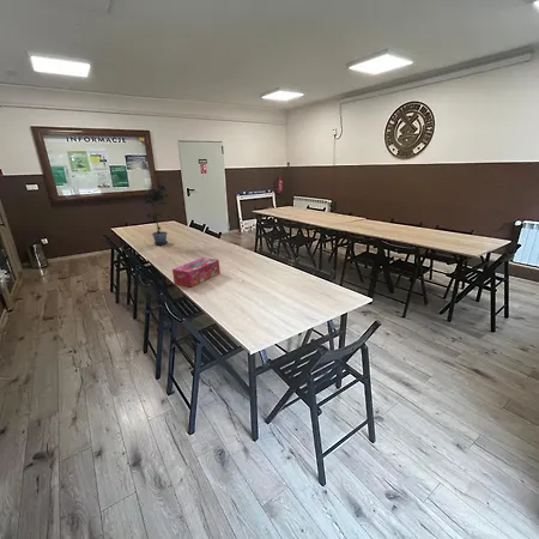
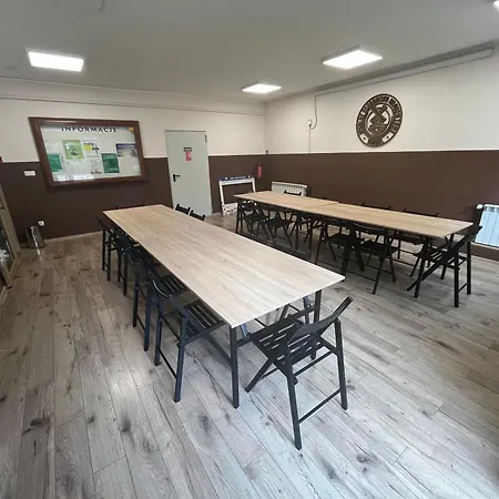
- tissue box [171,256,222,289]
- potted plant [141,181,169,246]
